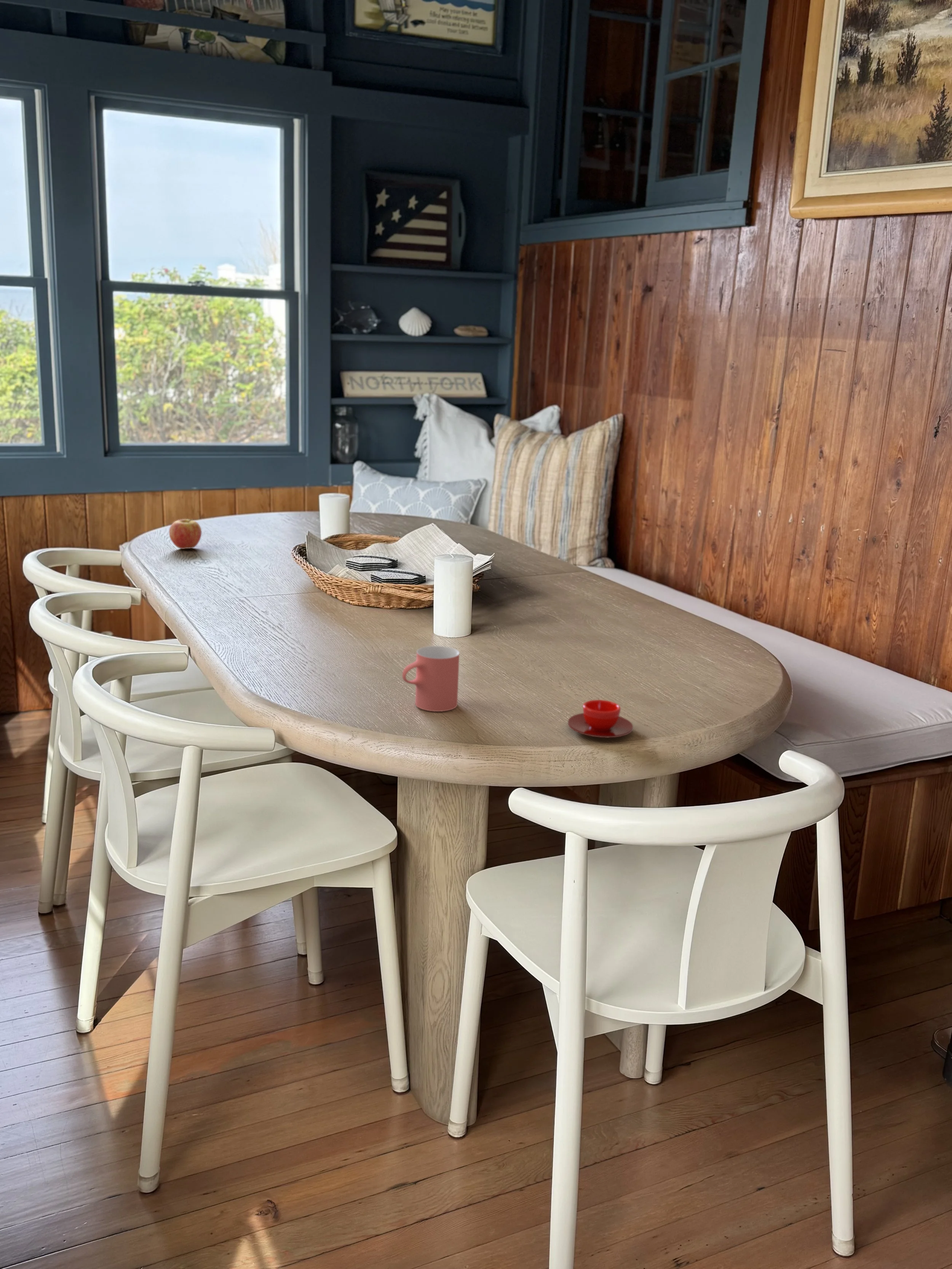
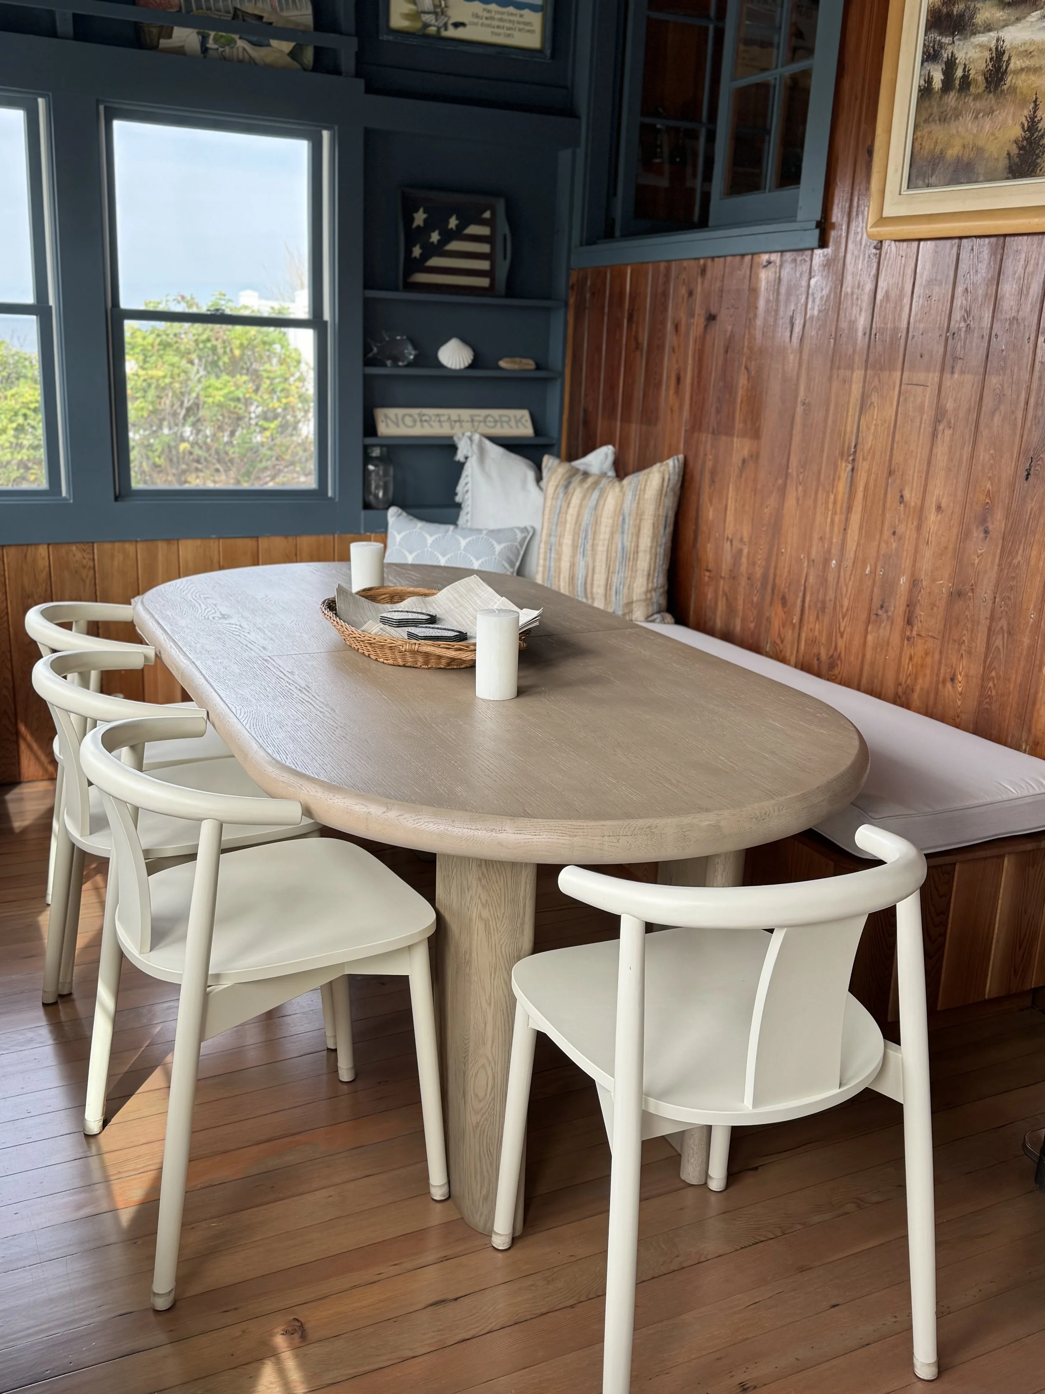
- fruit [169,519,202,549]
- cup [402,645,460,712]
- teacup [567,699,634,738]
